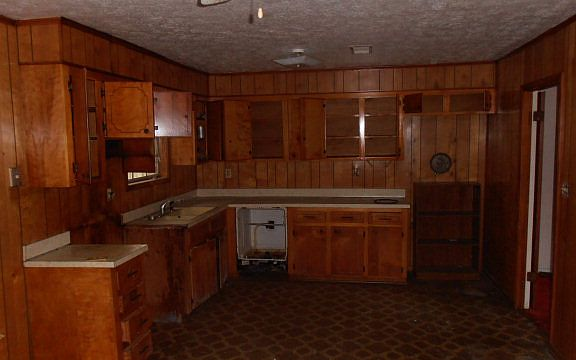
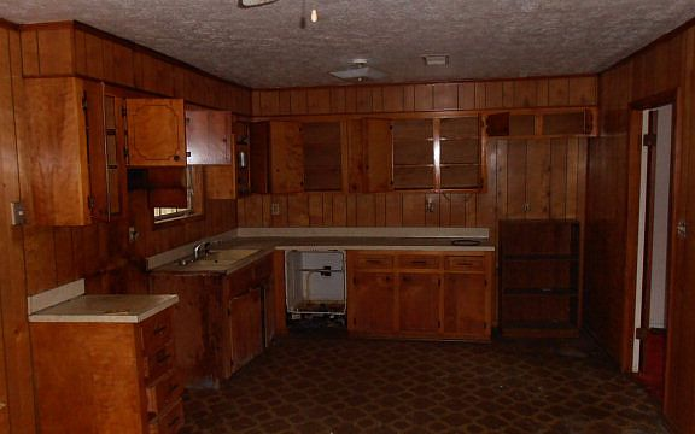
- decorative plate [429,152,453,175]
